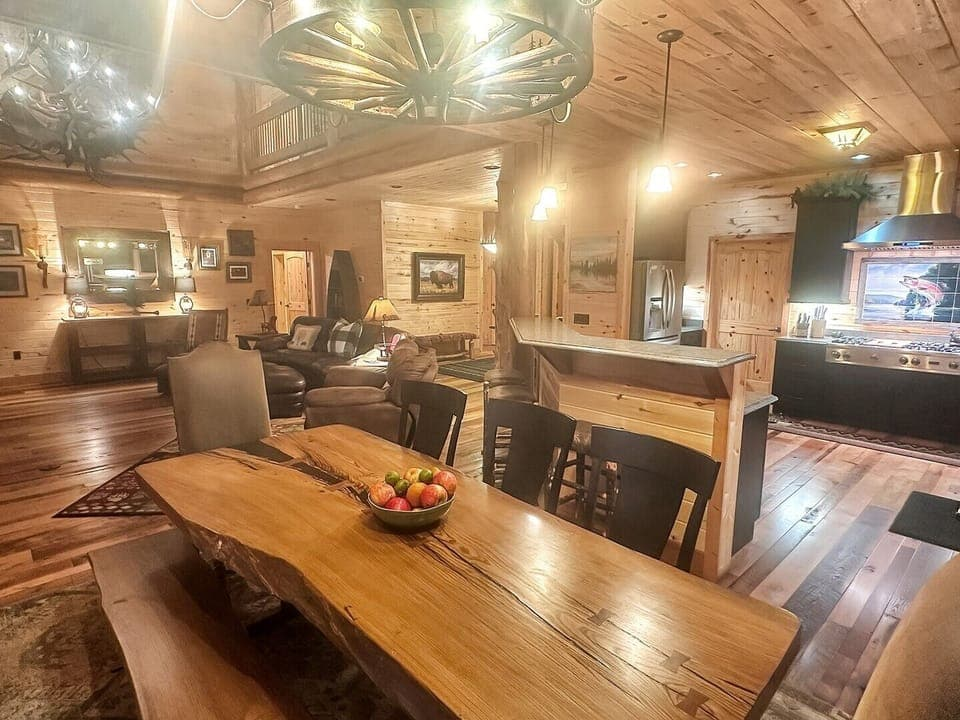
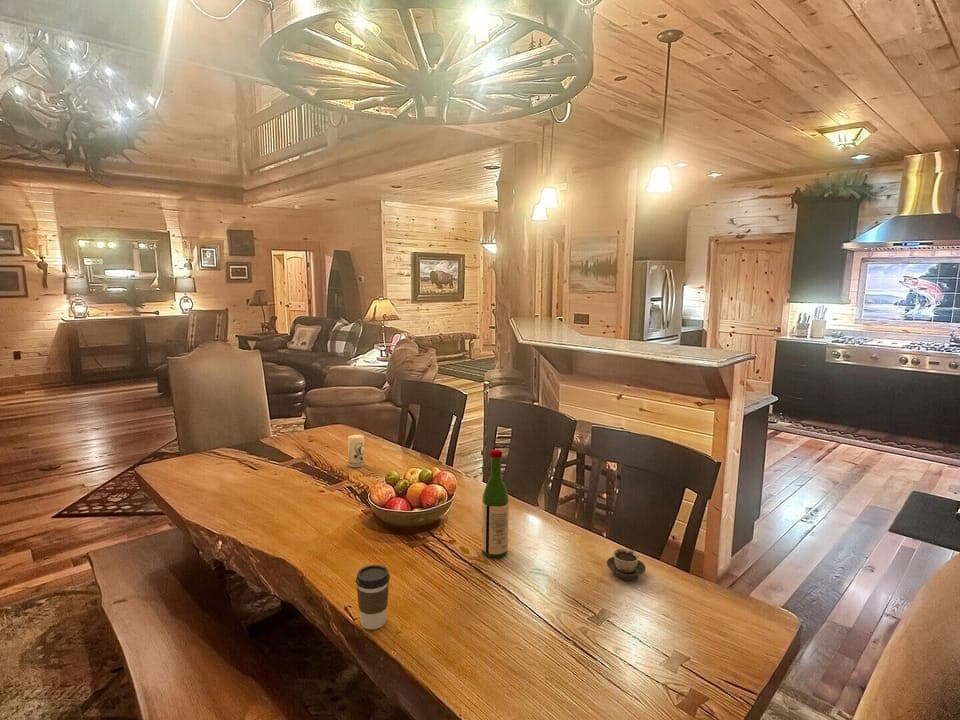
+ coffee cup [355,564,391,630]
+ candle [347,434,365,468]
+ cup [606,548,647,581]
+ wine bottle [481,448,510,559]
